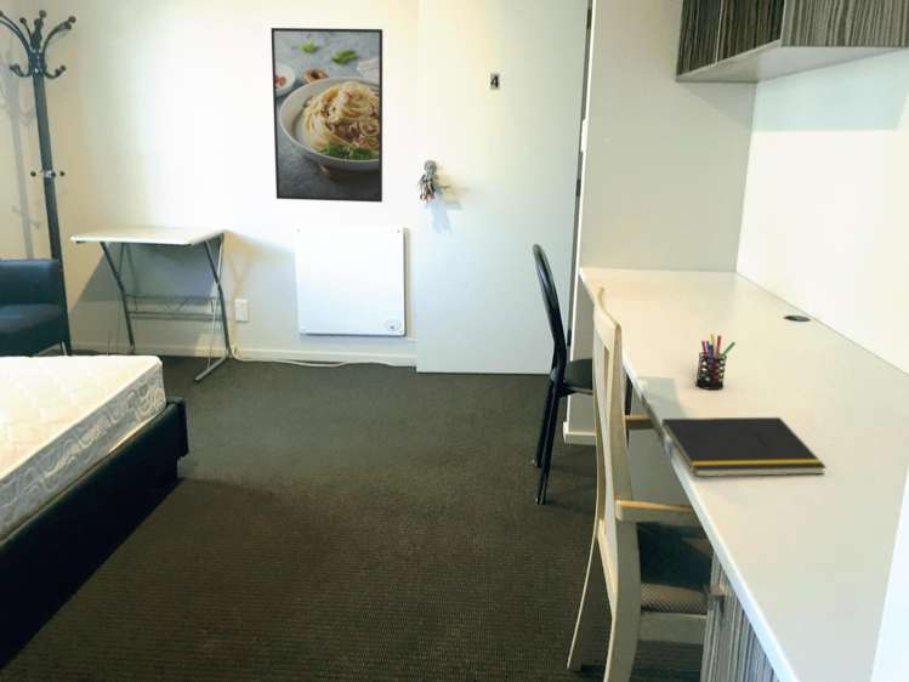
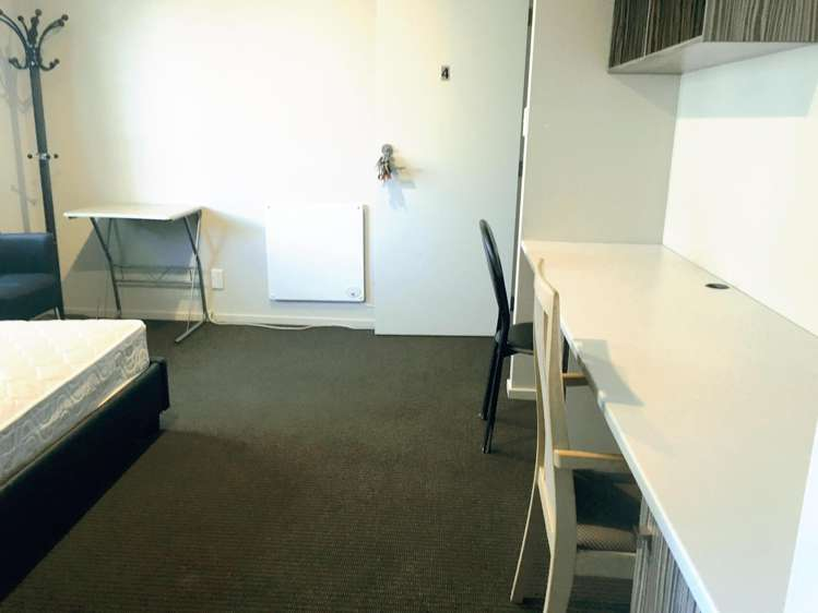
- pen holder [694,333,737,391]
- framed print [269,27,384,204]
- notepad [655,416,828,478]
